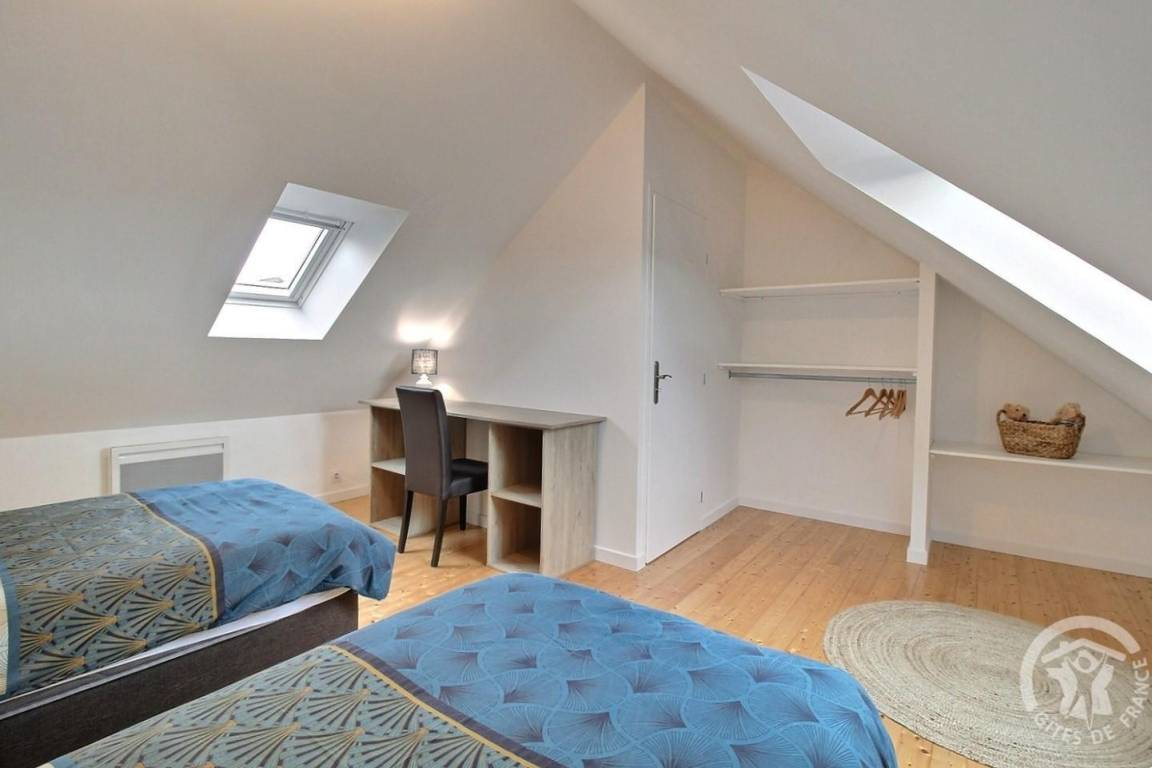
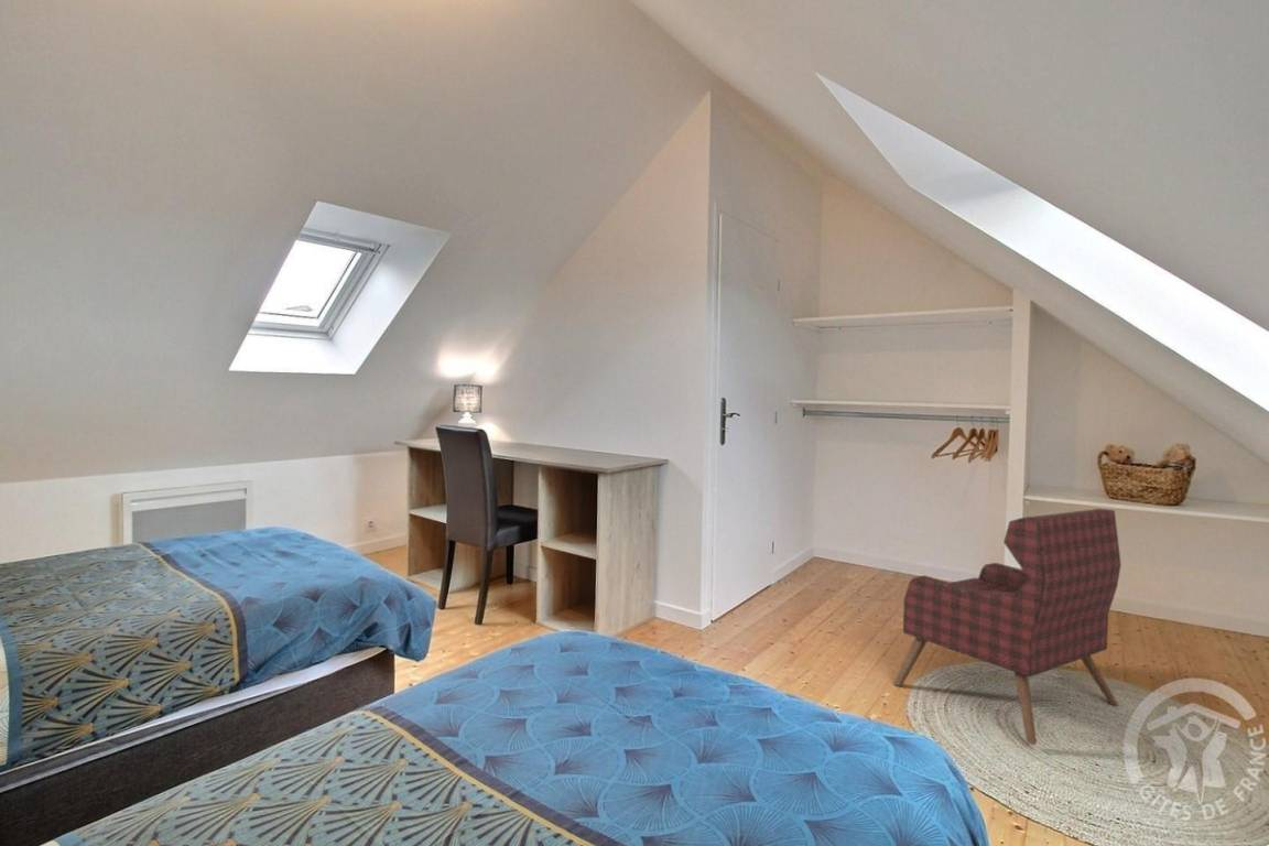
+ armchair [892,508,1122,746]
